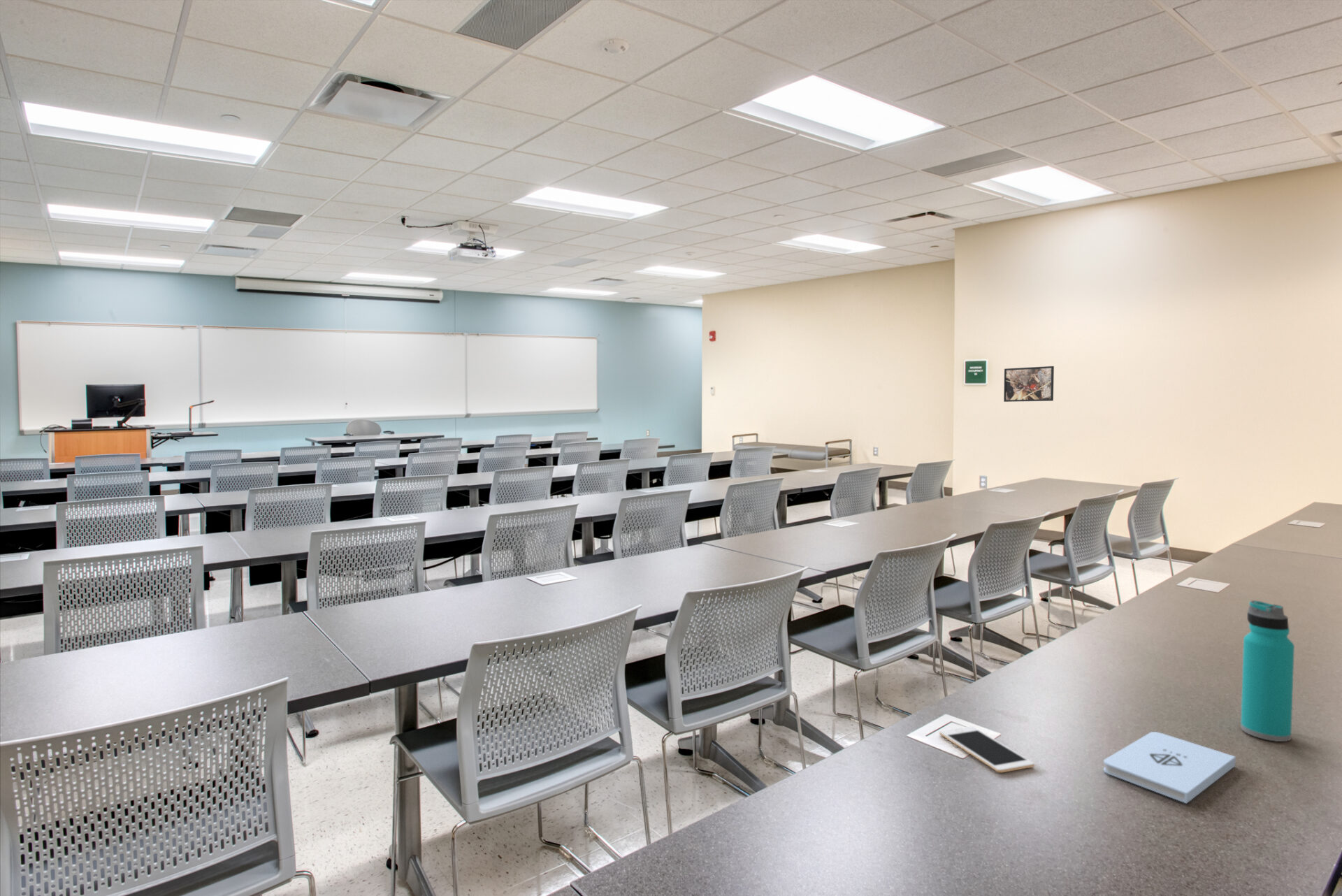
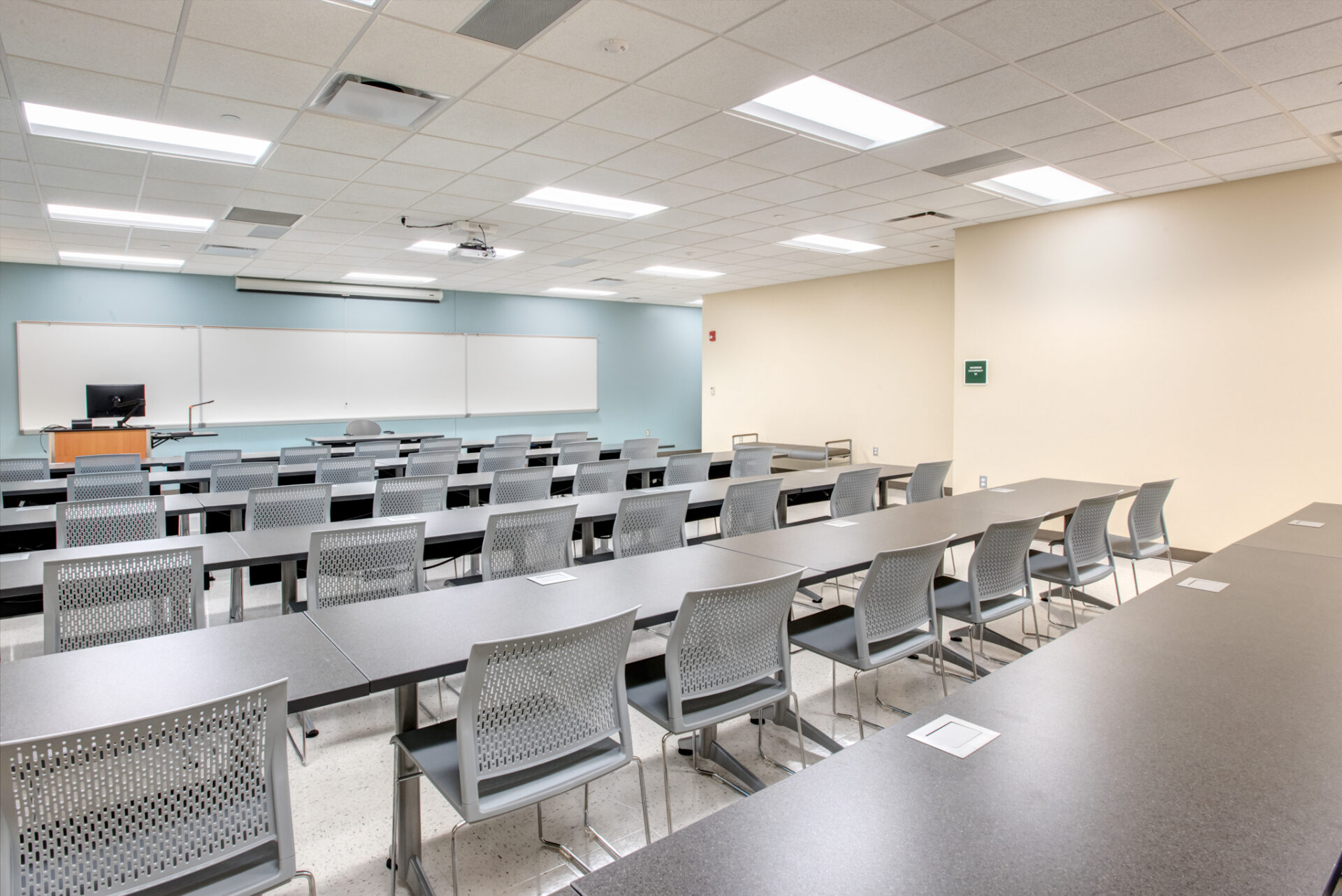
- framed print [1003,366,1055,403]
- water bottle [1240,600,1295,742]
- cell phone [939,725,1035,773]
- notepad [1103,731,1236,804]
